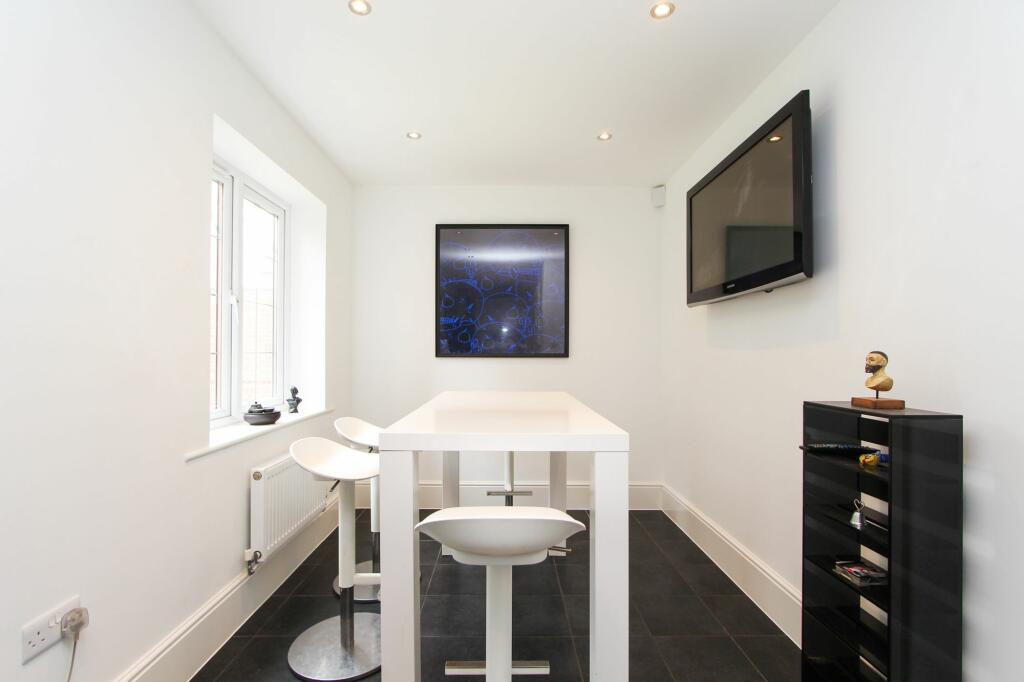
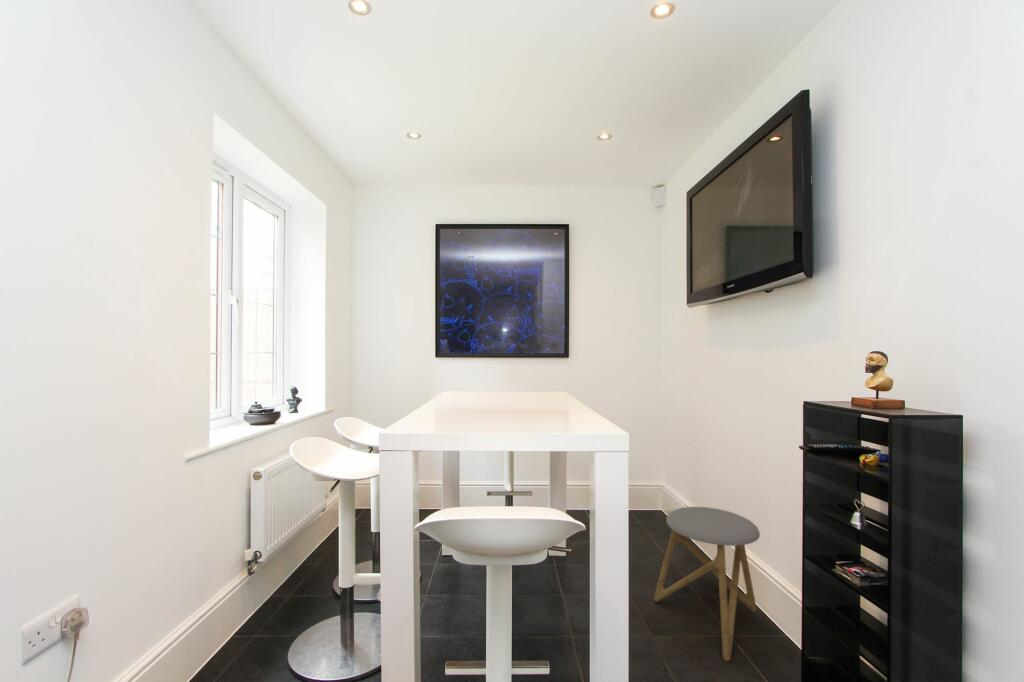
+ stool [653,506,761,663]
